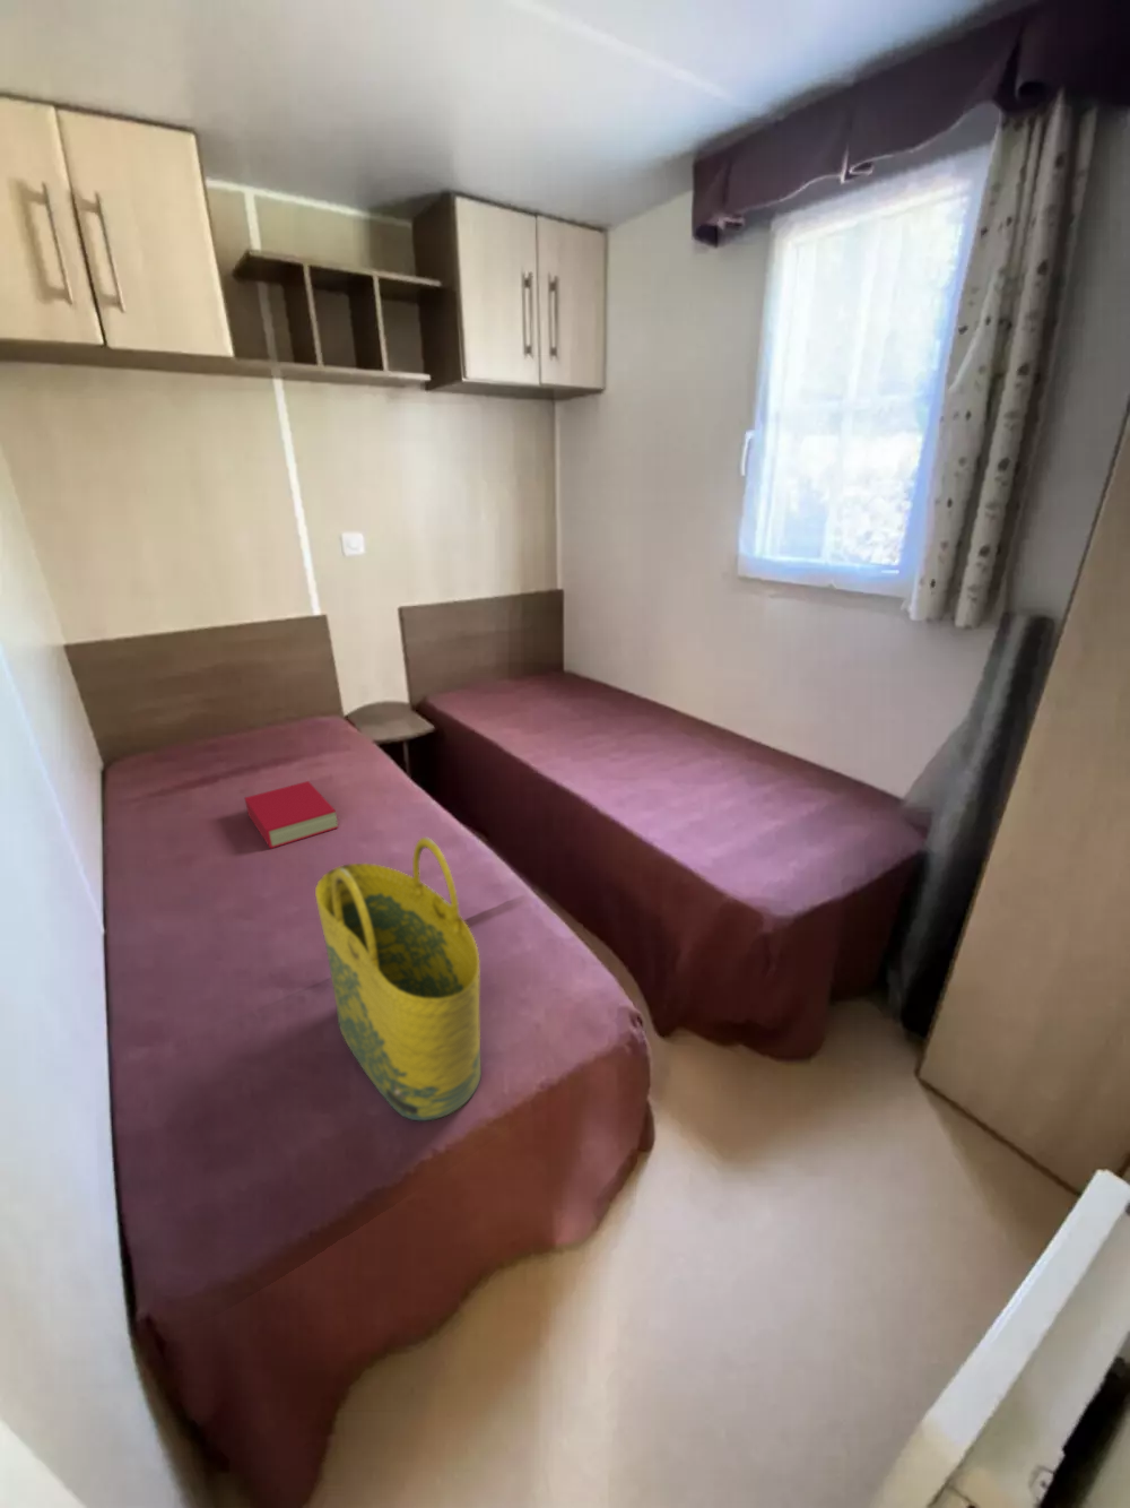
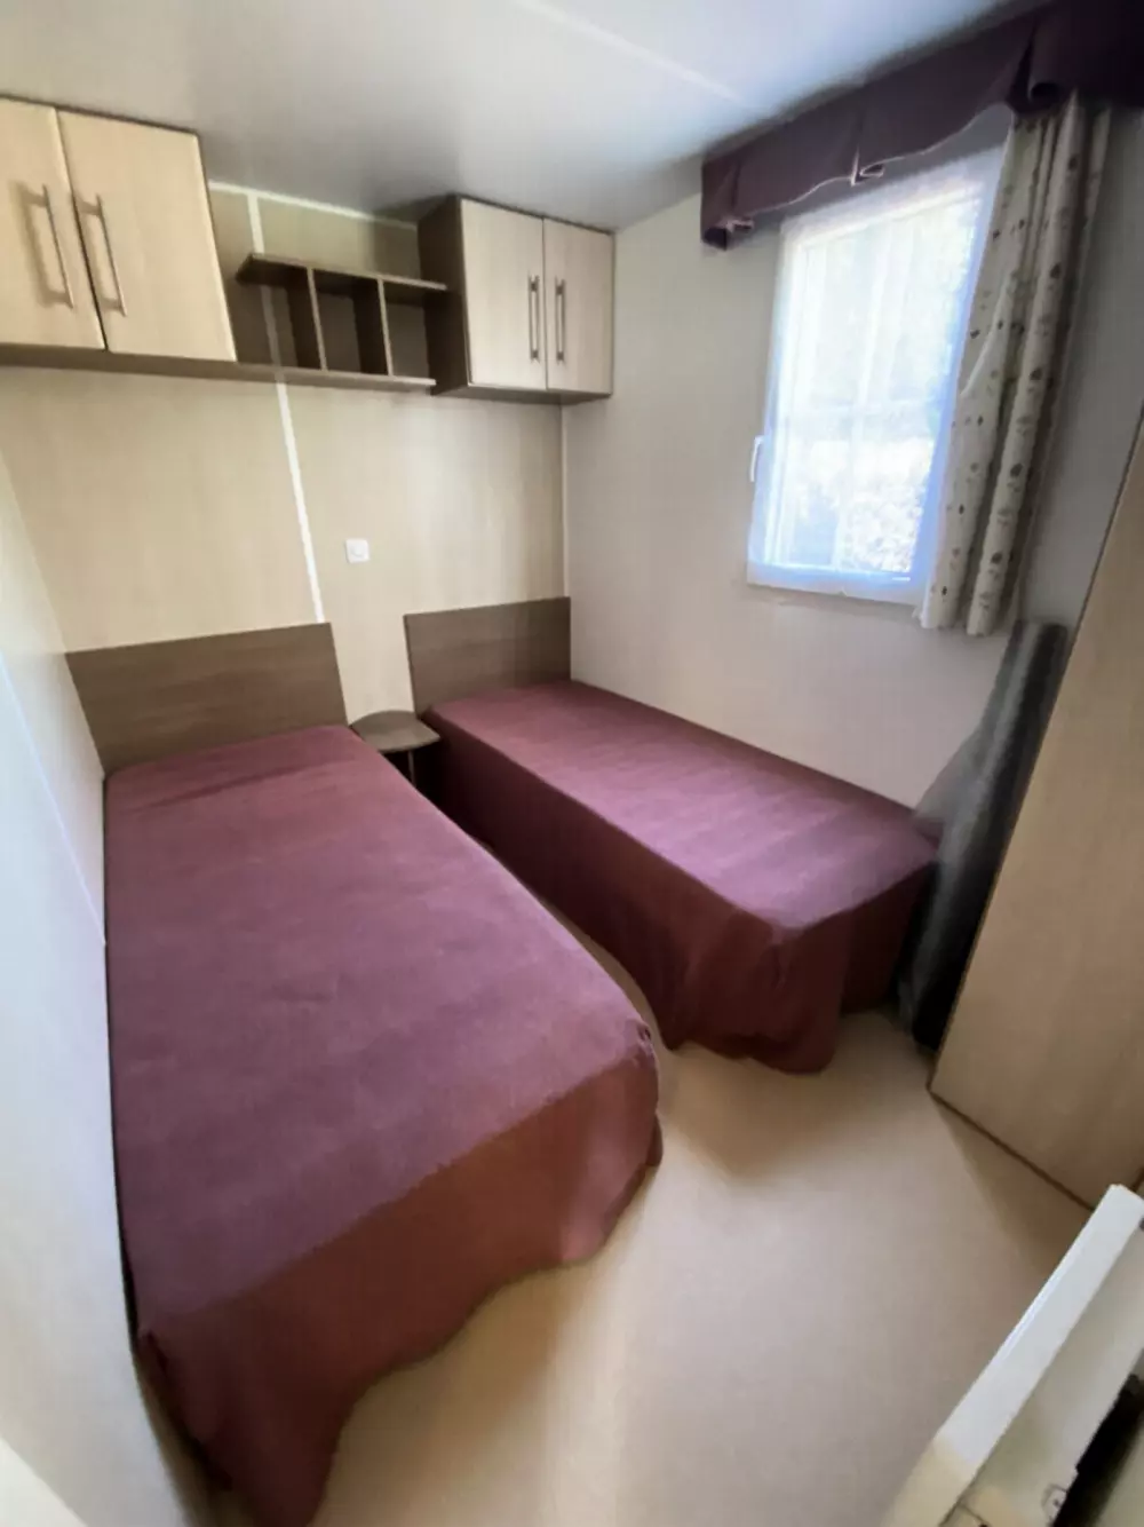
- book [245,780,339,850]
- tote bag [315,836,483,1121]
